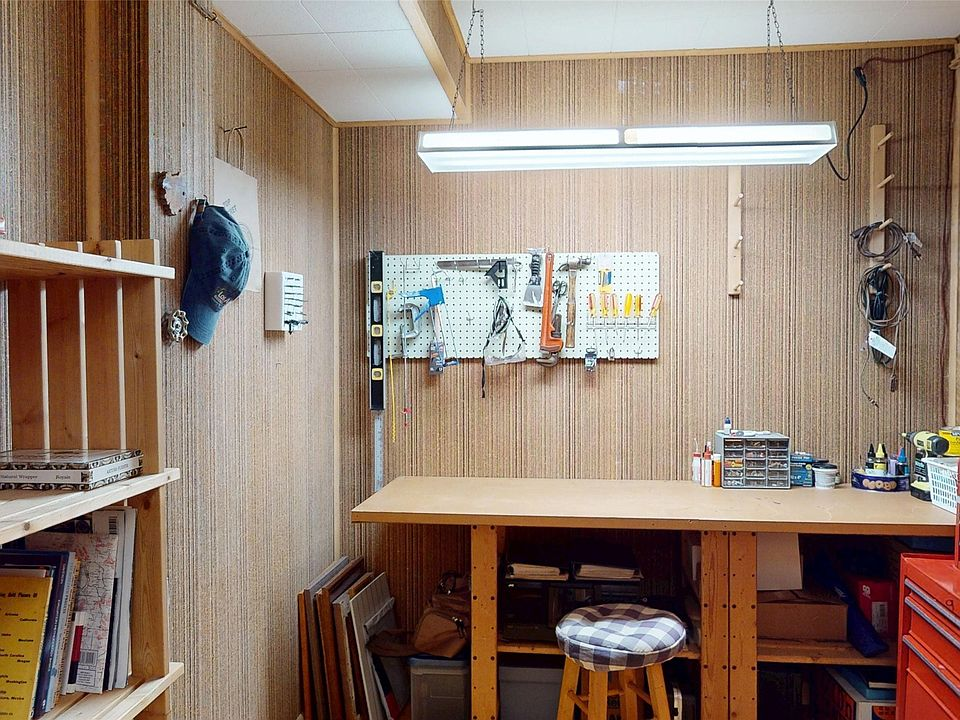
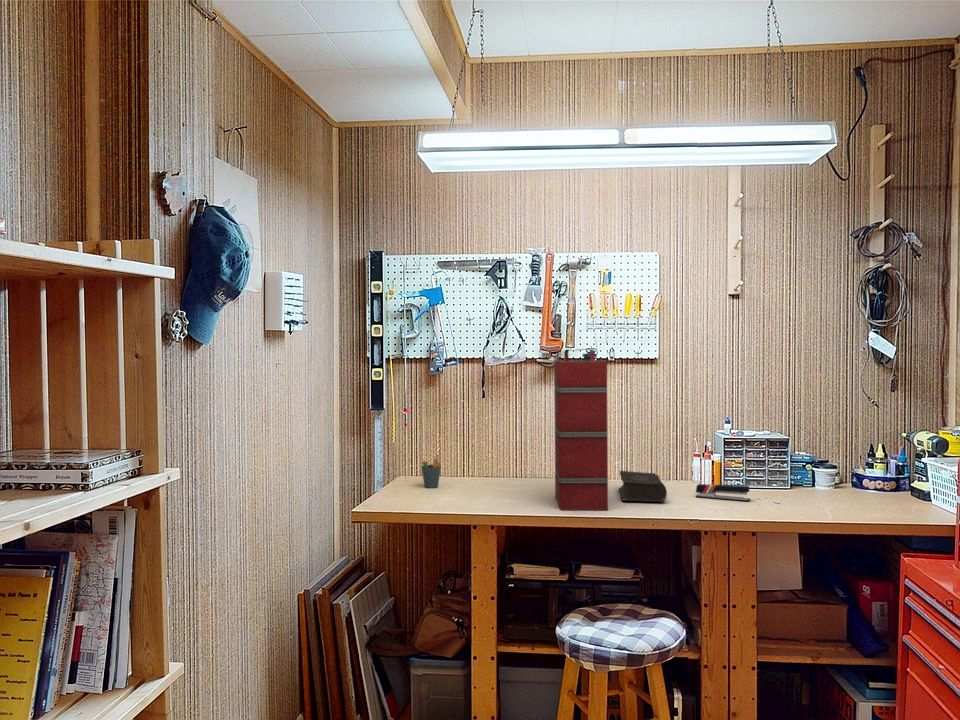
+ pen holder [420,453,442,489]
+ book [618,470,668,503]
+ fuel jerry can [553,348,609,511]
+ stapler [695,483,751,503]
